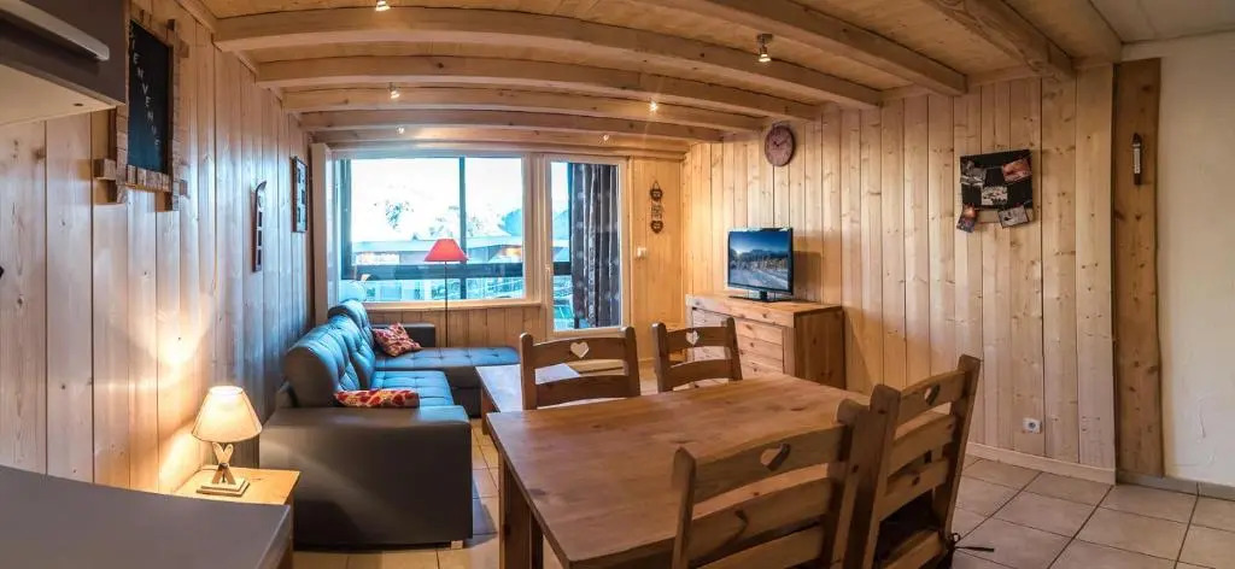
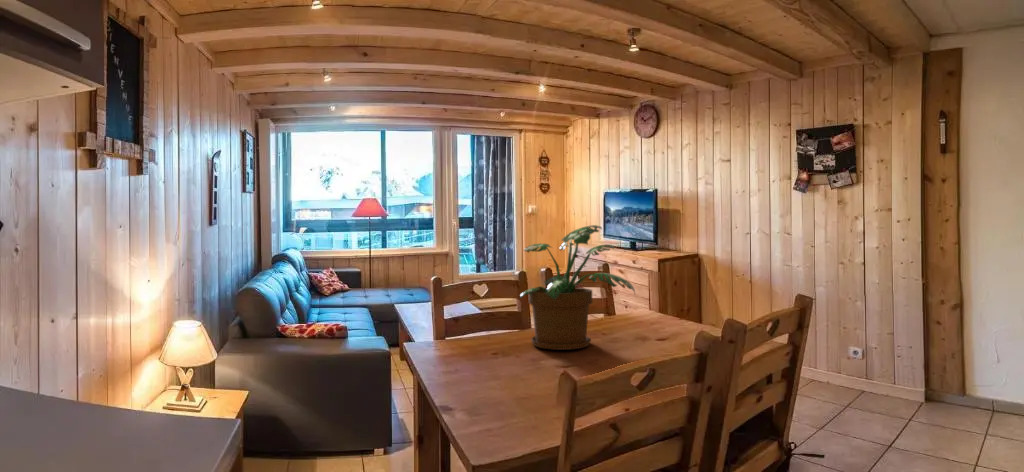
+ potted plant [519,224,636,351]
